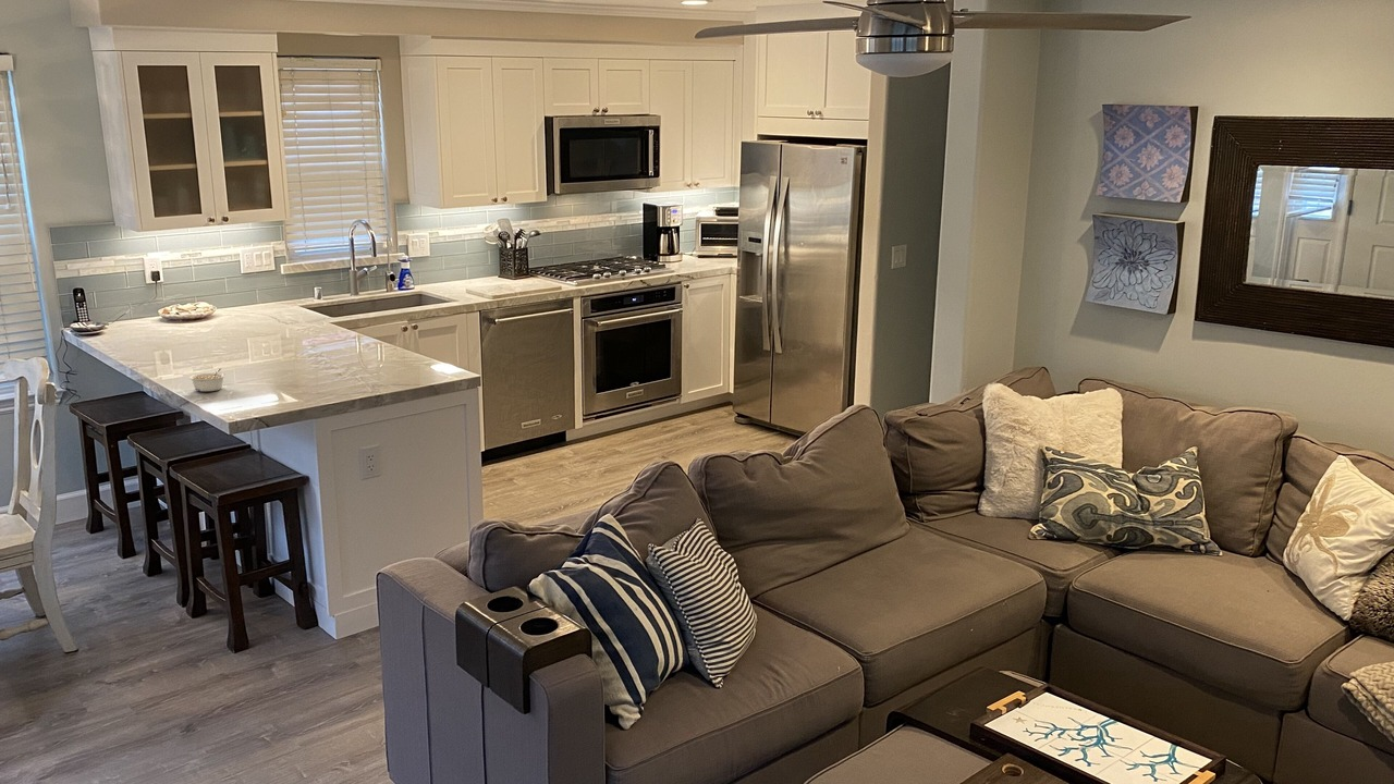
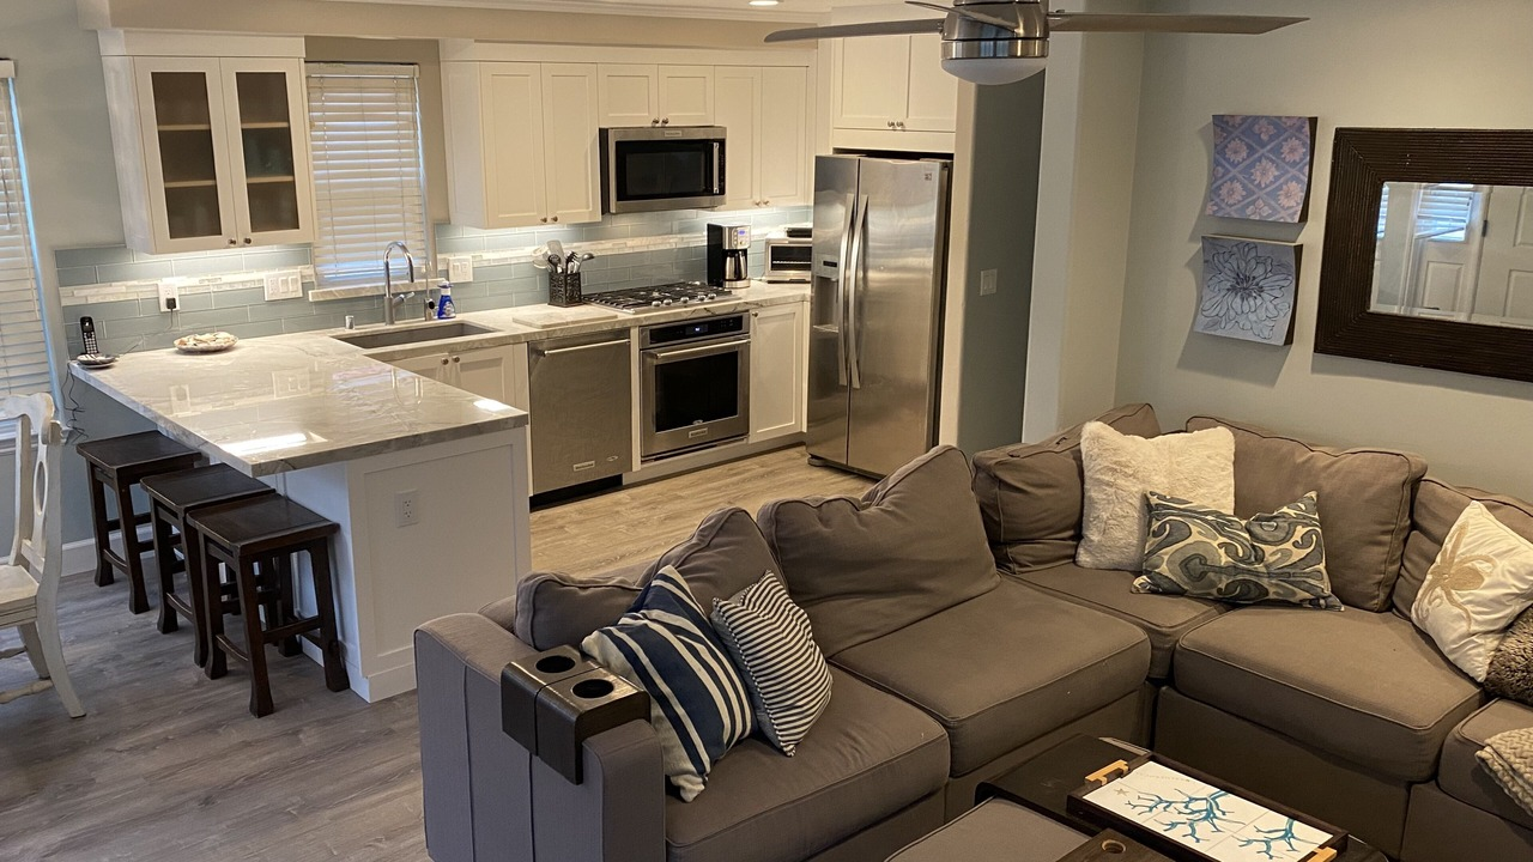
- legume [188,367,228,392]
